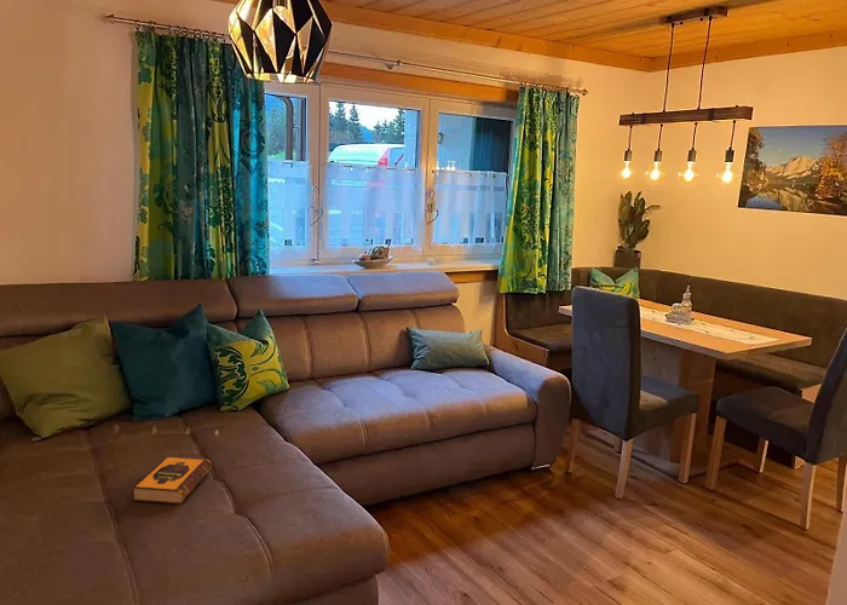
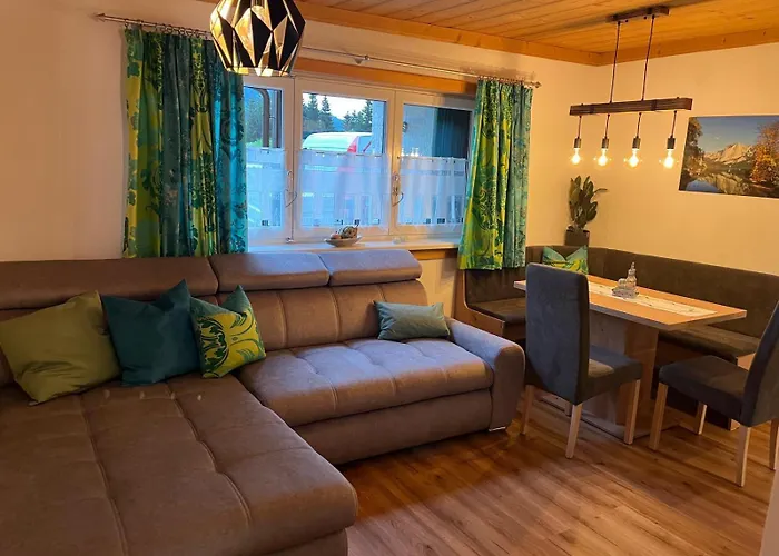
- hardback book [132,455,213,506]
